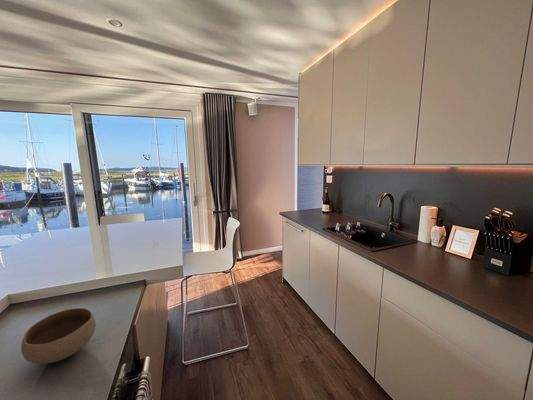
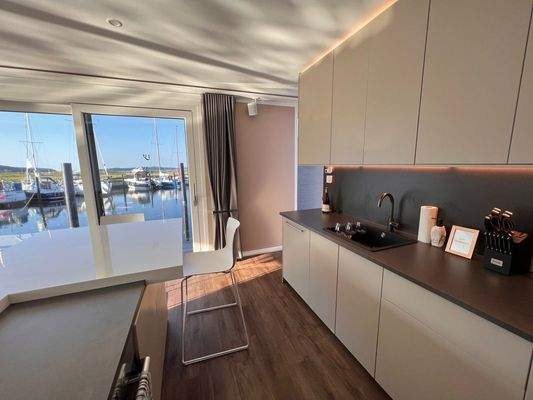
- bowl [20,307,97,365]
